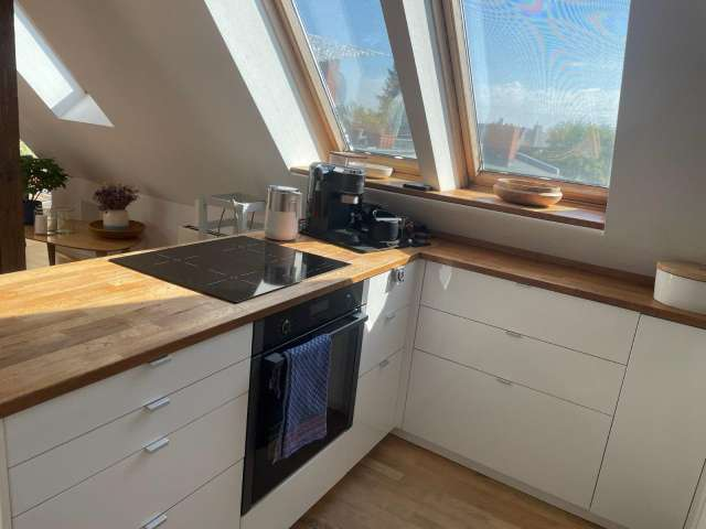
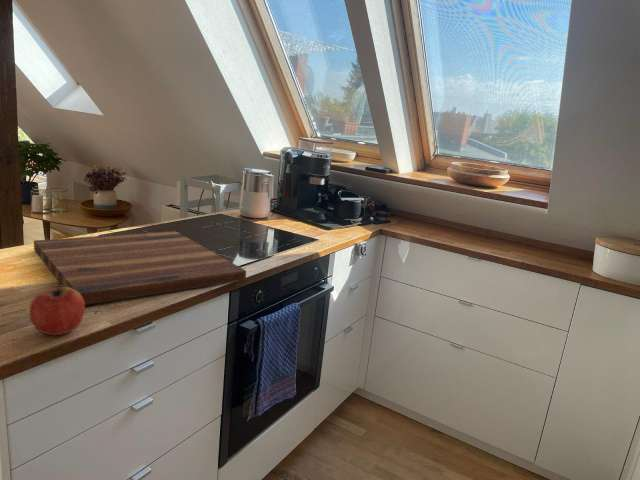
+ apple [28,283,86,336]
+ cutting board [33,230,247,306]
